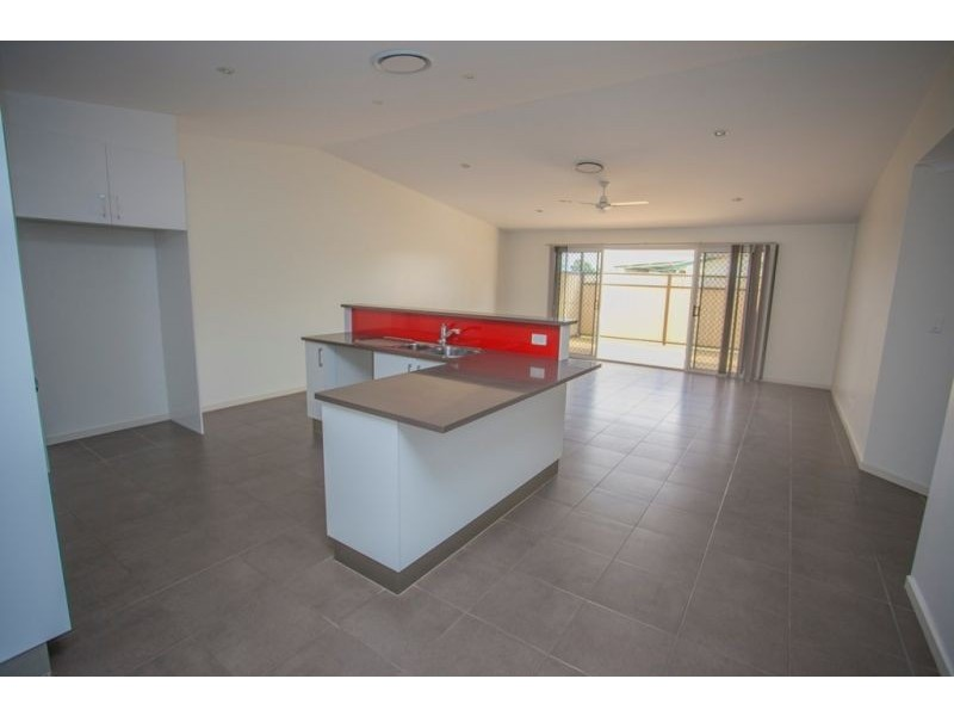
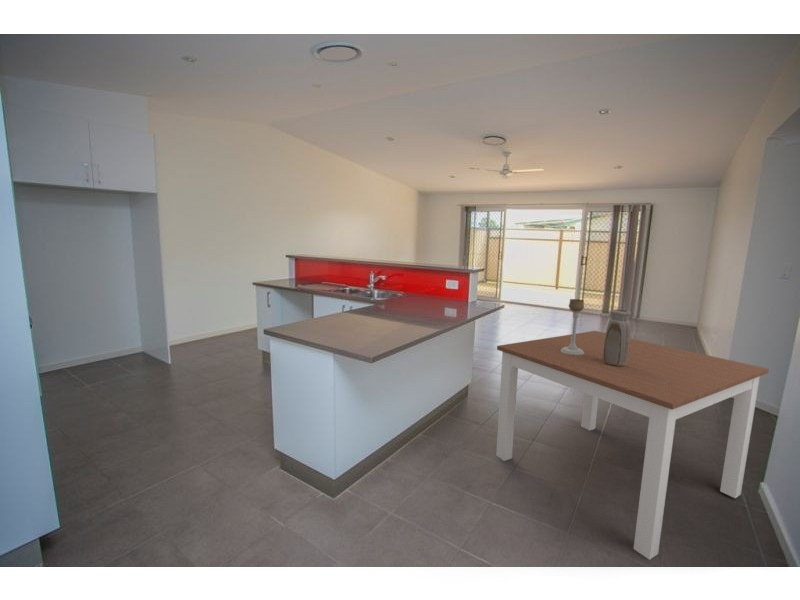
+ dining table [495,330,770,561]
+ candle holder [561,298,585,355]
+ vase [603,308,632,366]
